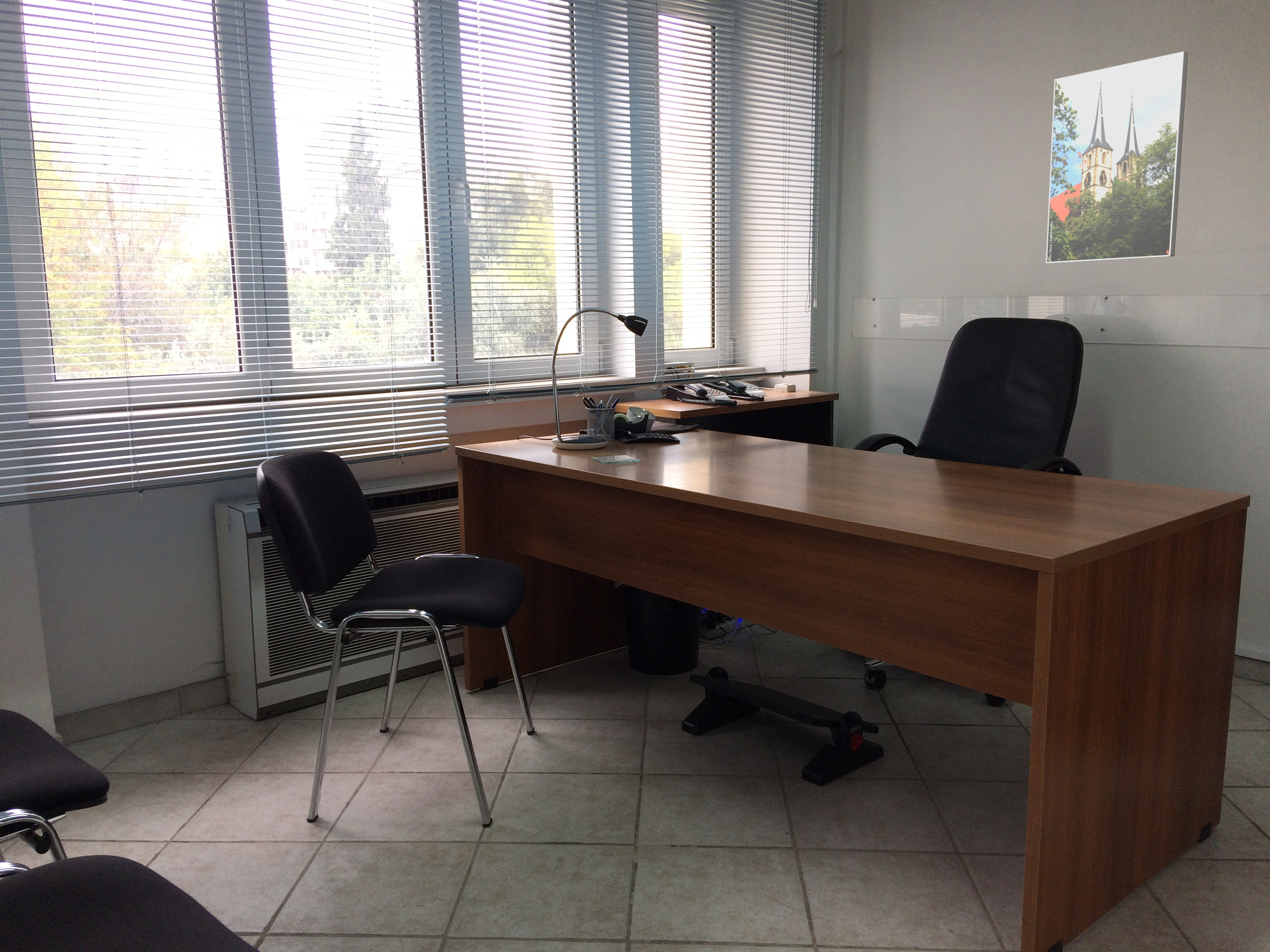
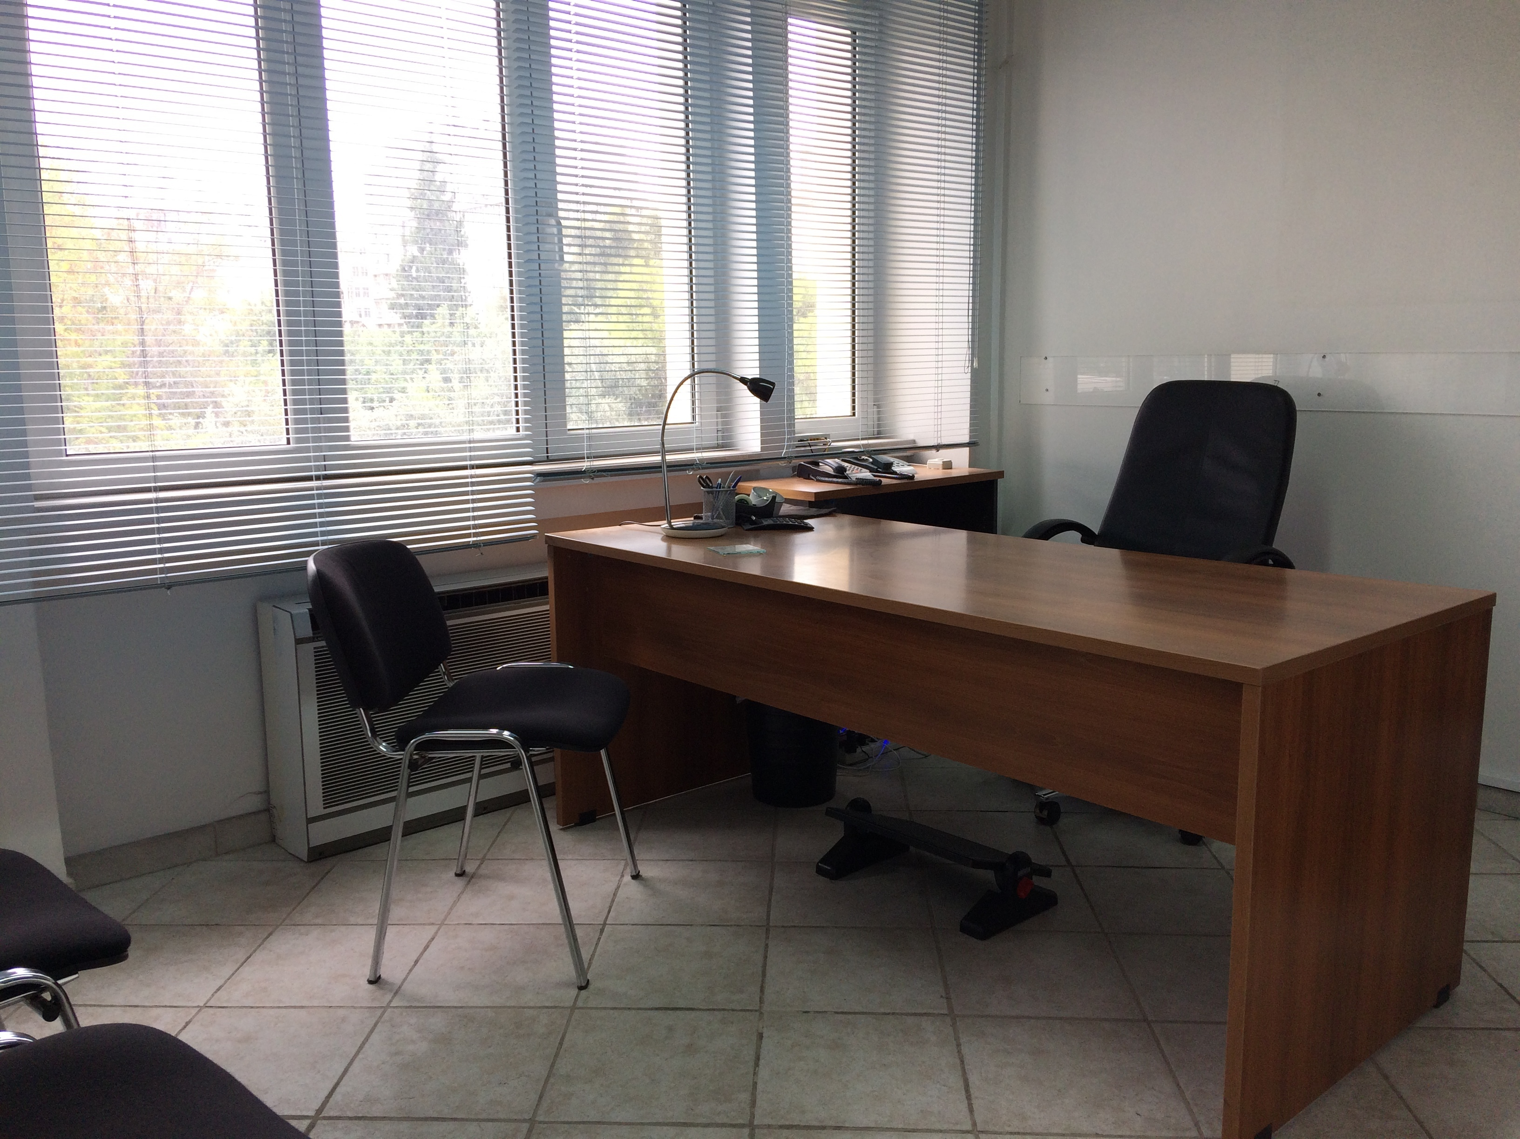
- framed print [1045,51,1189,264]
